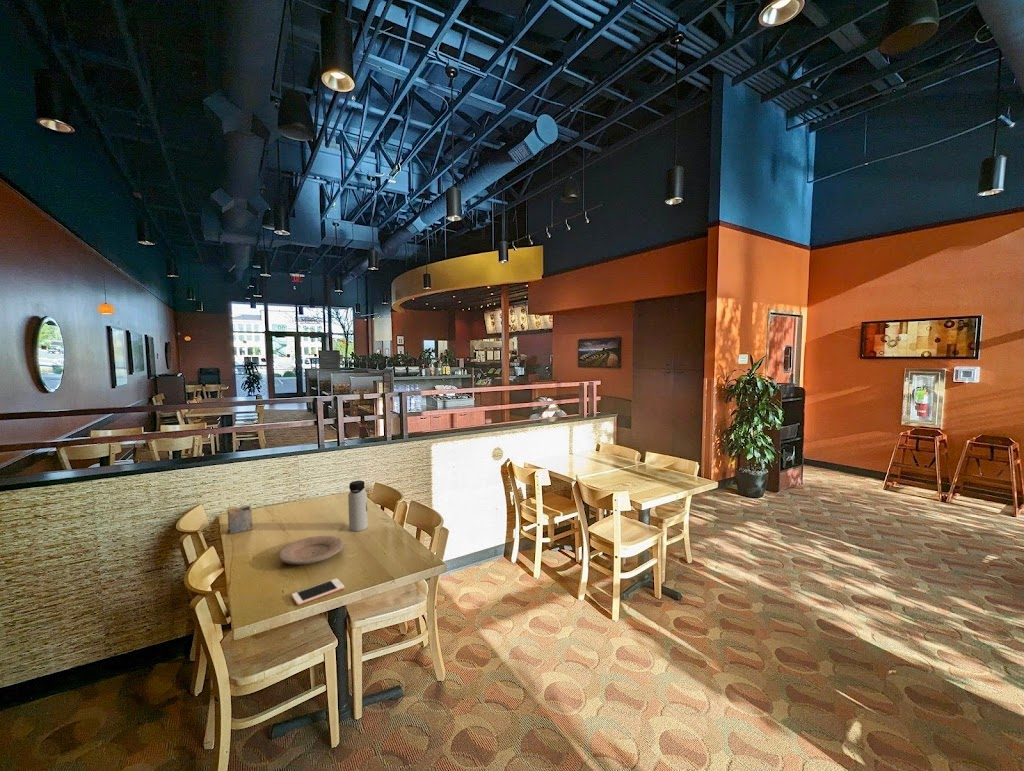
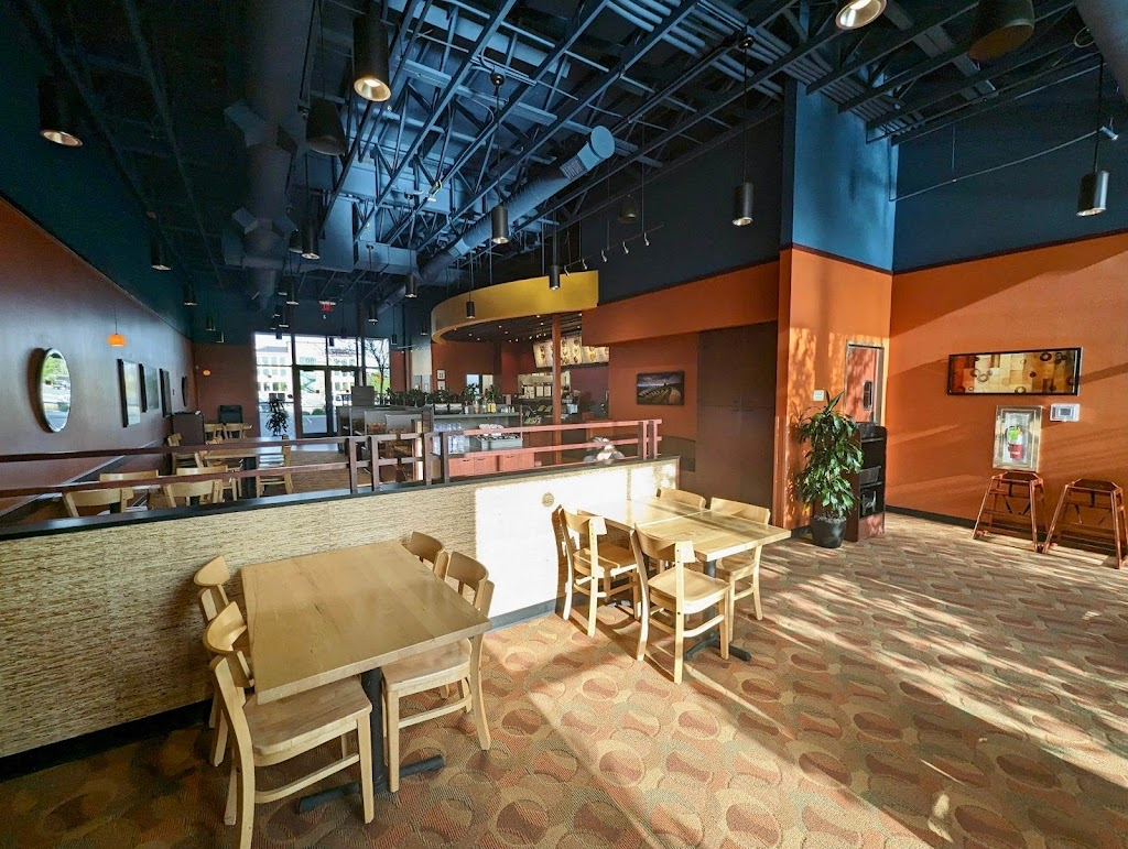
- plate [278,535,345,565]
- napkin holder [227,503,253,535]
- cell phone [291,577,345,606]
- water bottle [347,480,369,532]
